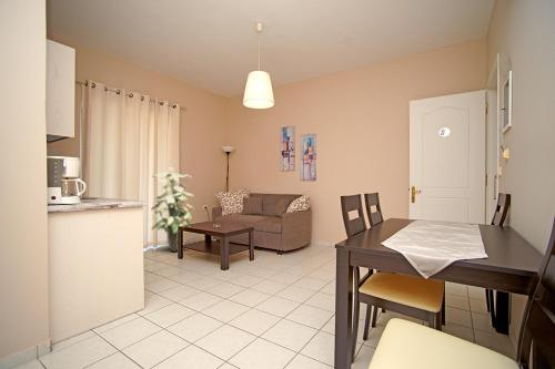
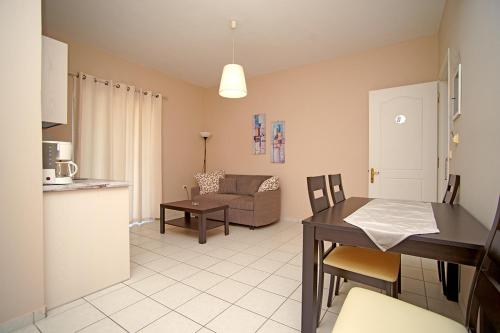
- indoor plant [150,167,196,253]
